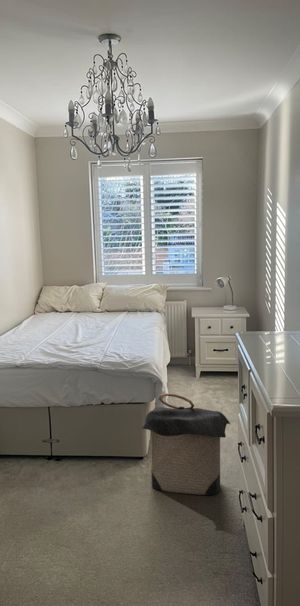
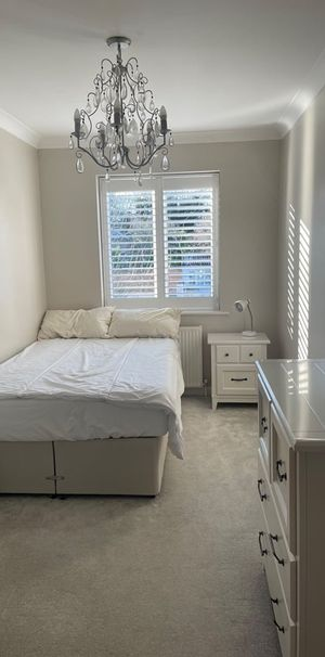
- laundry hamper [141,392,231,496]
